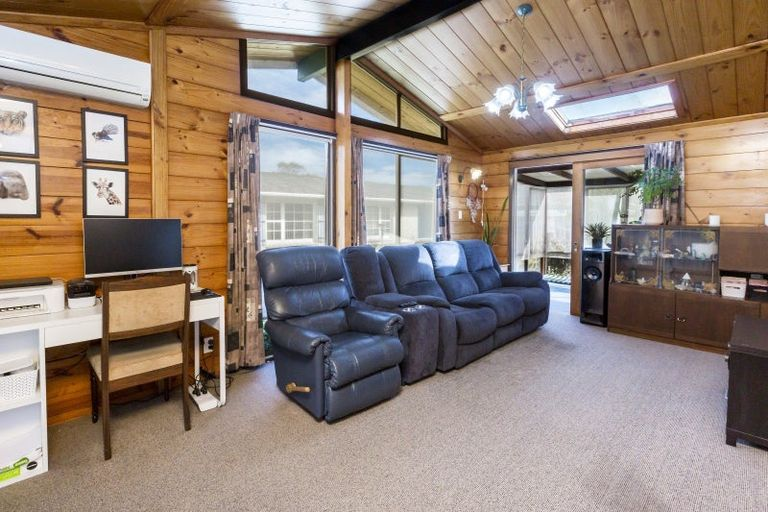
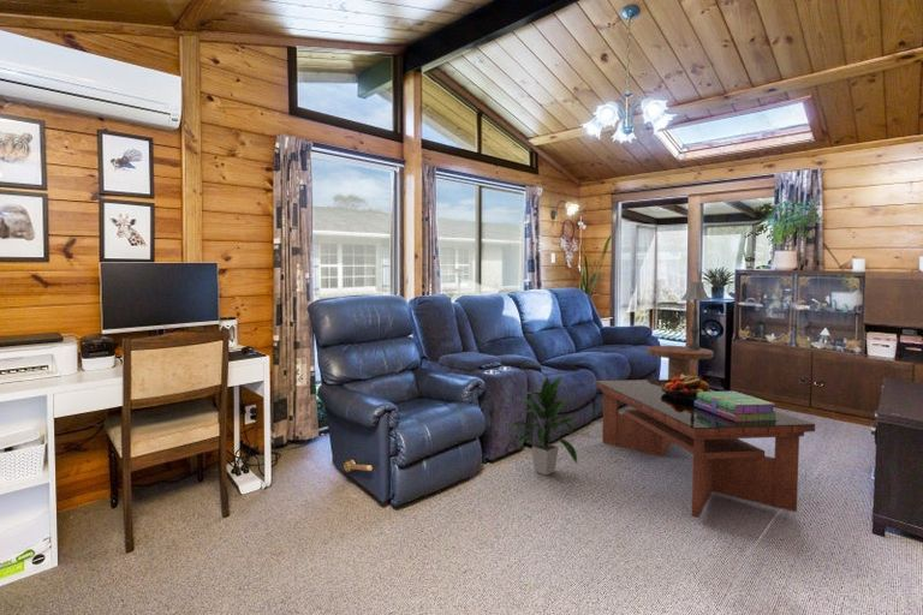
+ stack of books [695,390,778,422]
+ side table [647,345,715,380]
+ table lamp [680,281,711,350]
+ coffee table [595,378,816,519]
+ indoor plant [508,375,579,477]
+ fruit bowl [661,375,711,400]
